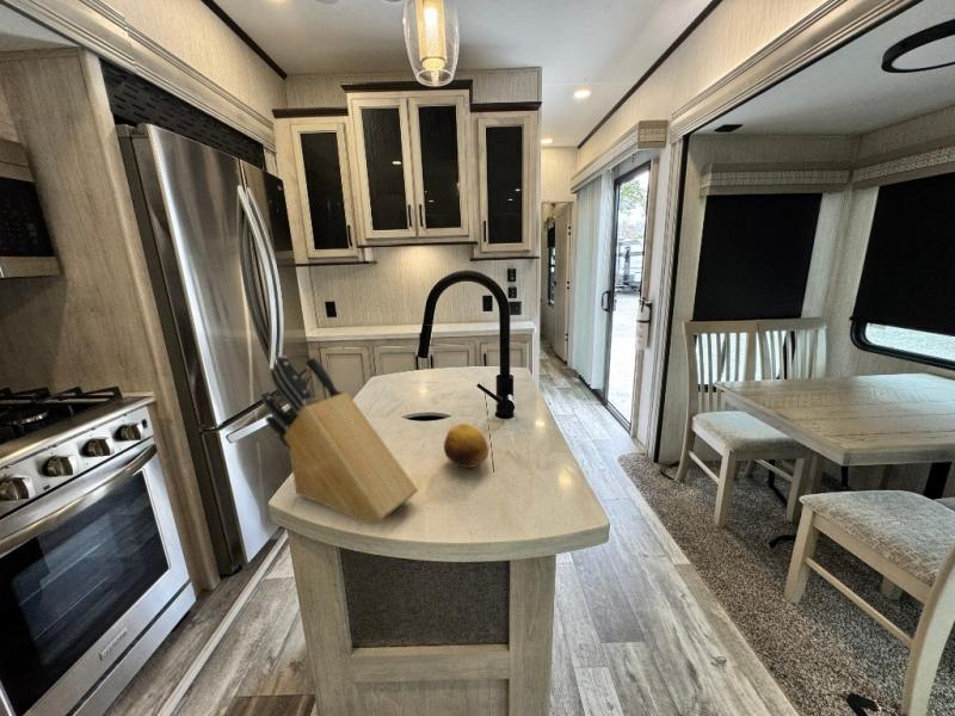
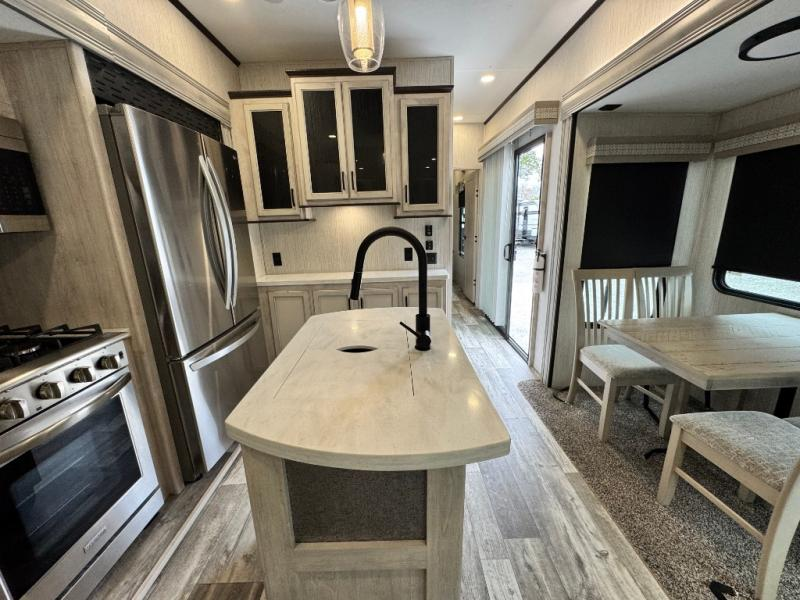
- fruit [443,422,489,469]
- knife block [260,354,419,527]
